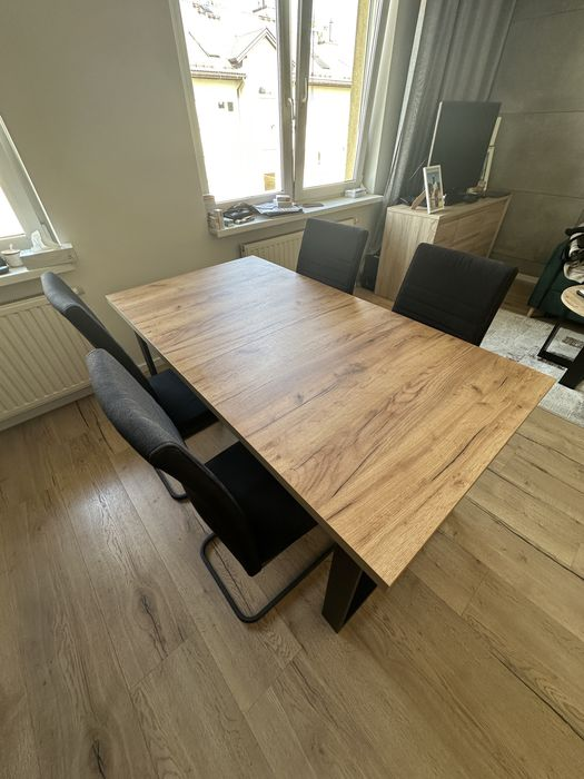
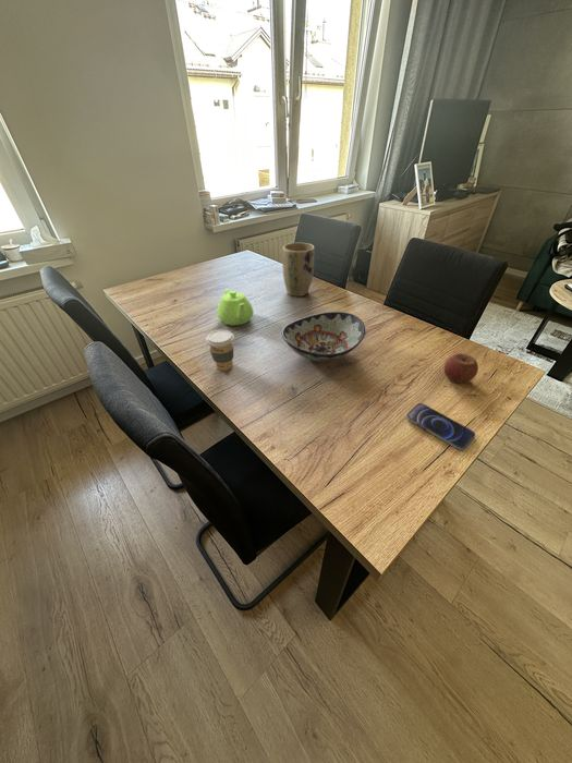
+ plant pot [281,242,316,298]
+ decorative bowl [280,311,366,362]
+ apple [442,352,479,384]
+ coffee cup [205,329,235,372]
+ teapot [216,288,255,327]
+ smartphone [405,402,476,451]
